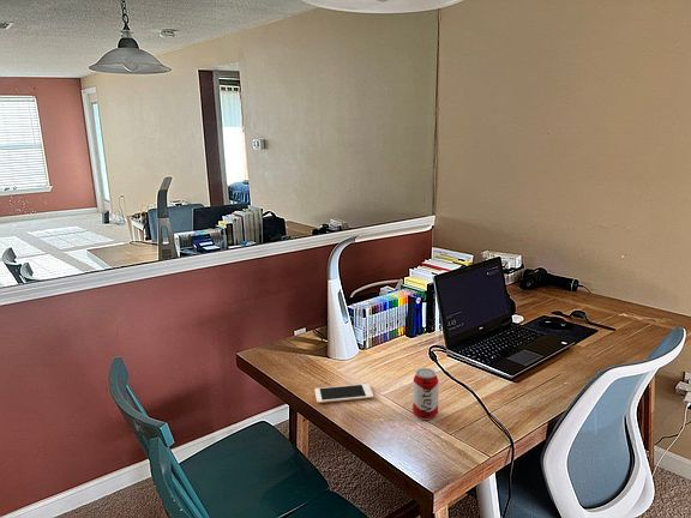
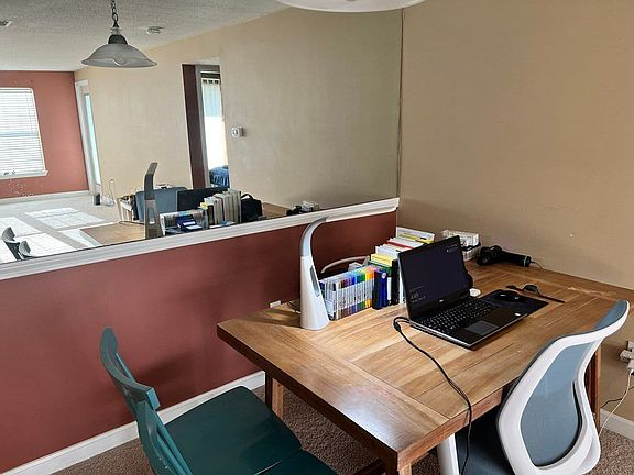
- beverage can [411,367,439,421]
- cell phone [313,383,374,404]
